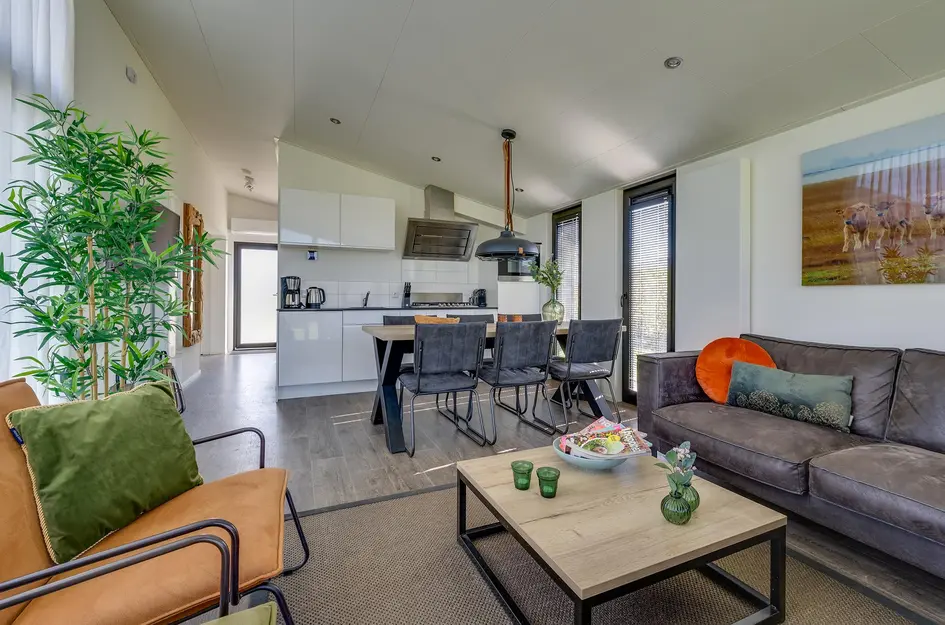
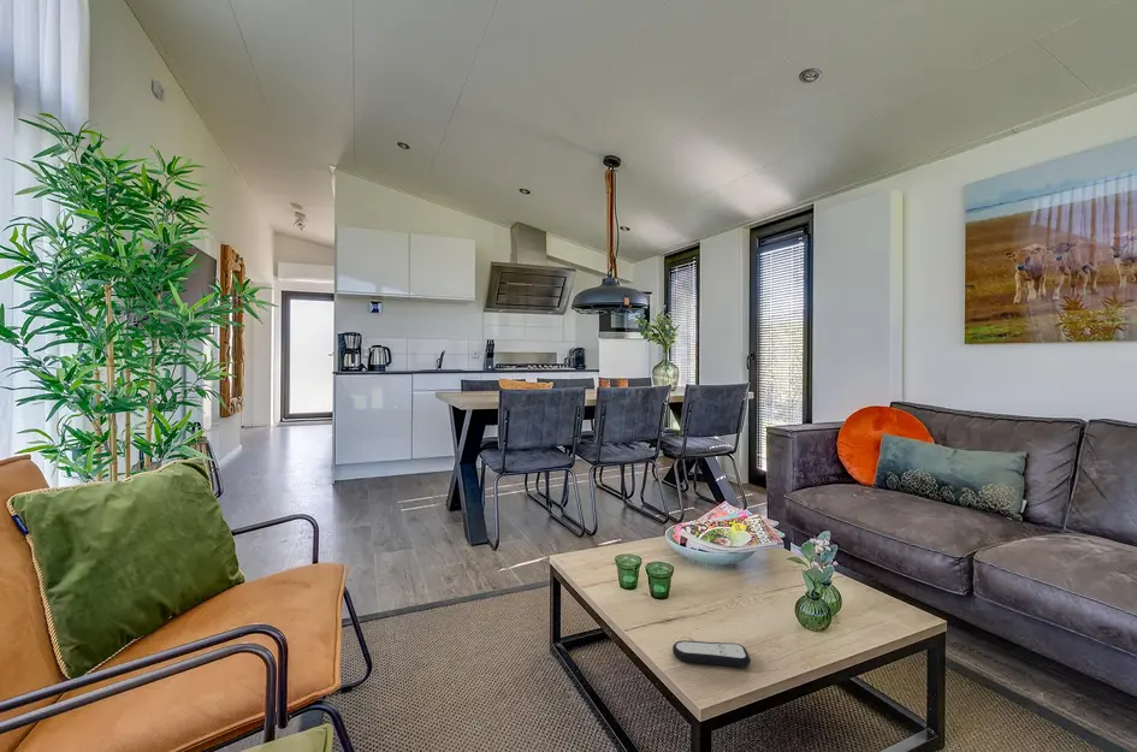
+ remote control [671,639,752,669]
